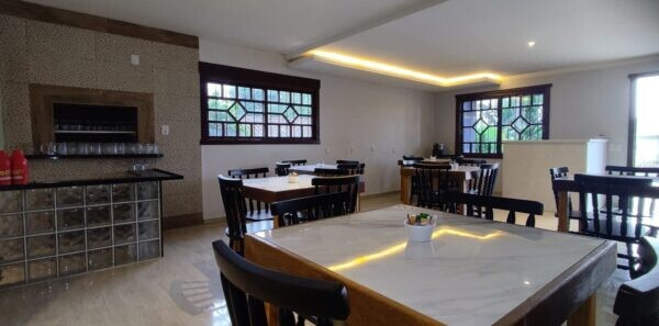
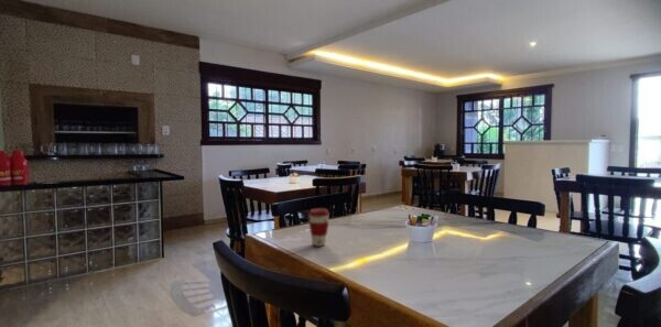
+ coffee cup [306,207,330,247]
